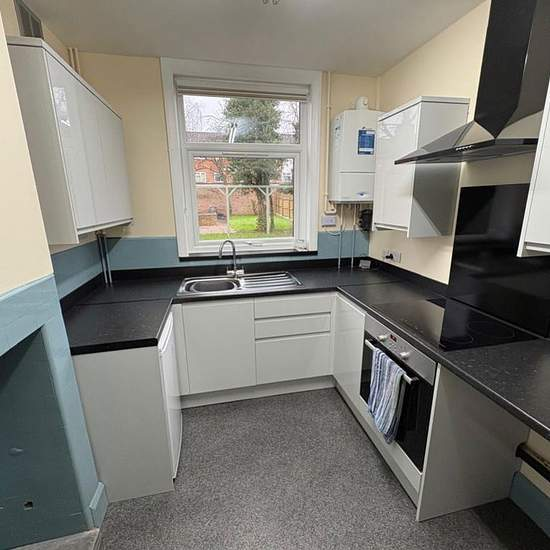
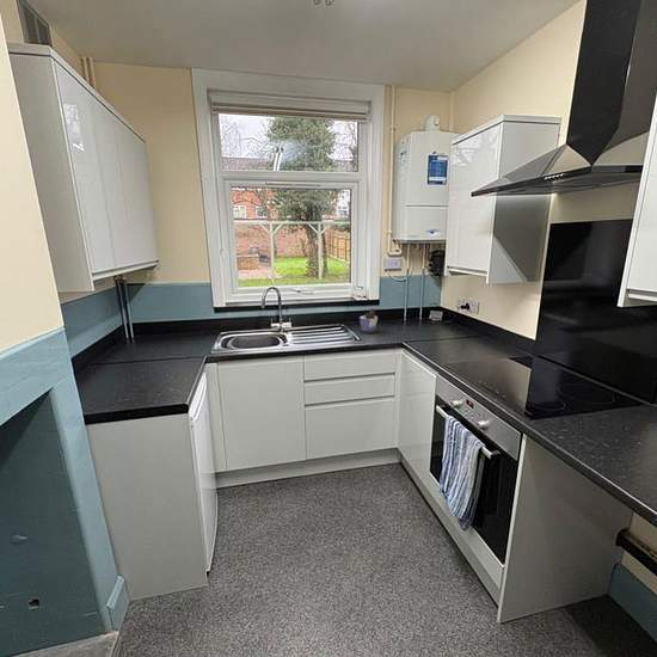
+ cup [358,308,380,334]
